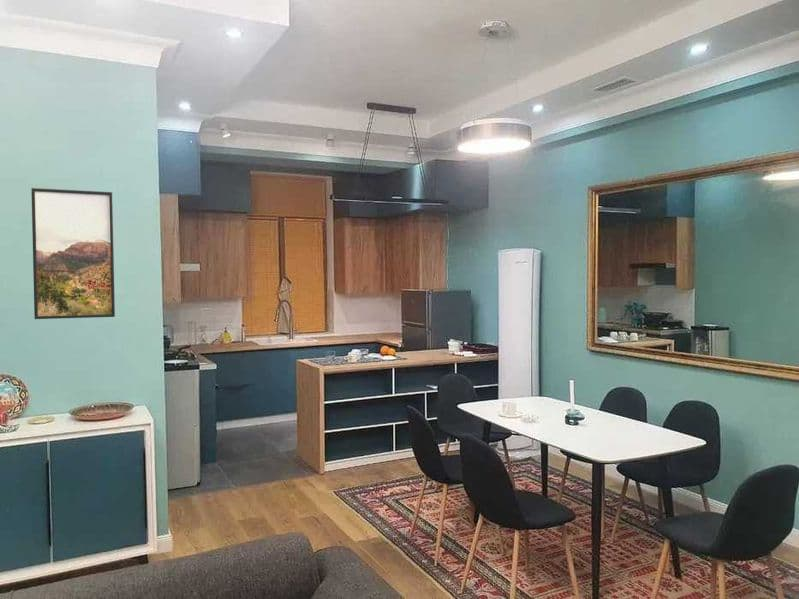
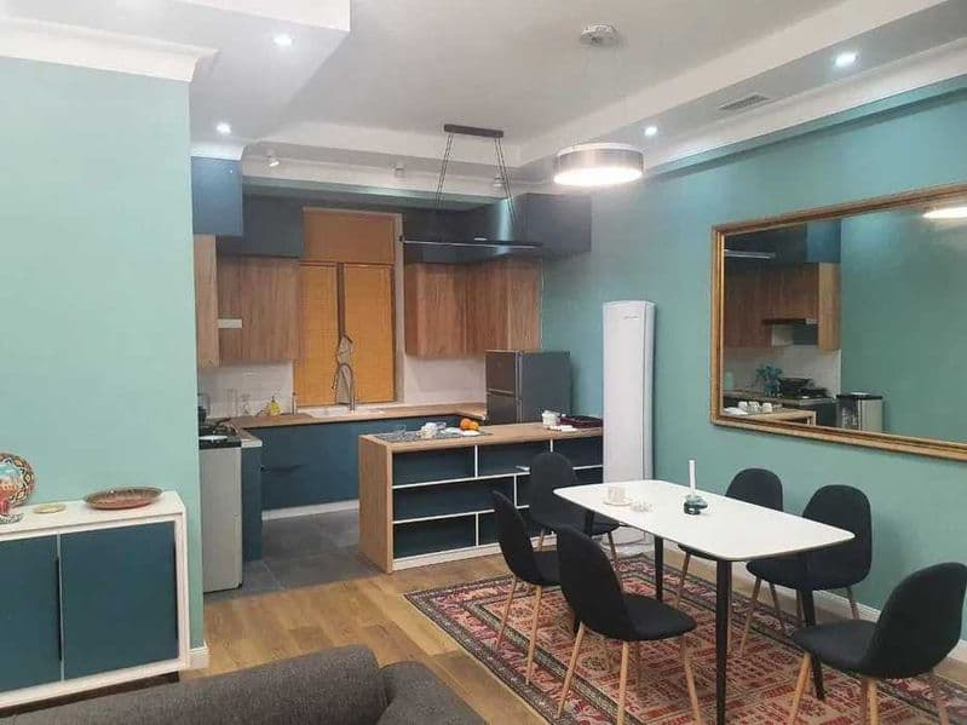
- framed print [30,187,116,320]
